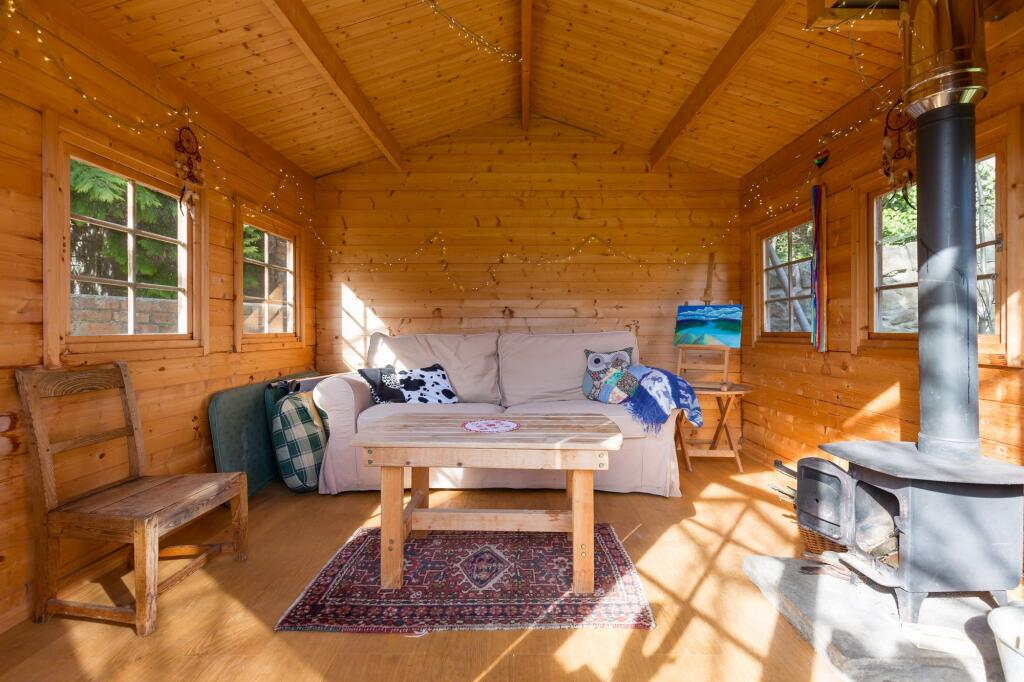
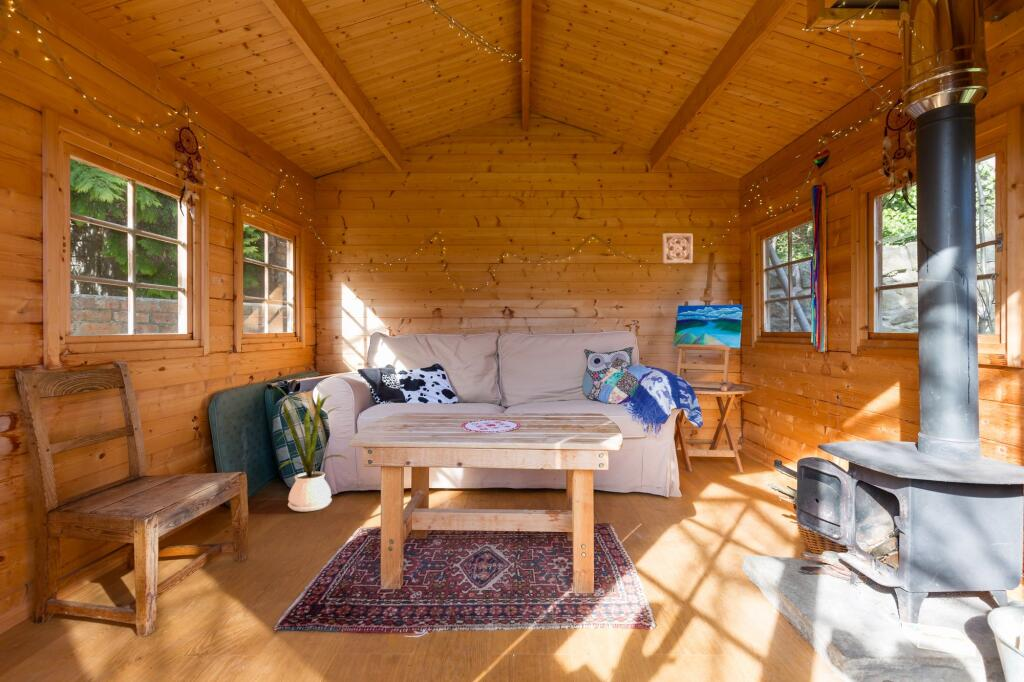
+ house plant [266,382,348,512]
+ wall ornament [661,233,694,265]
